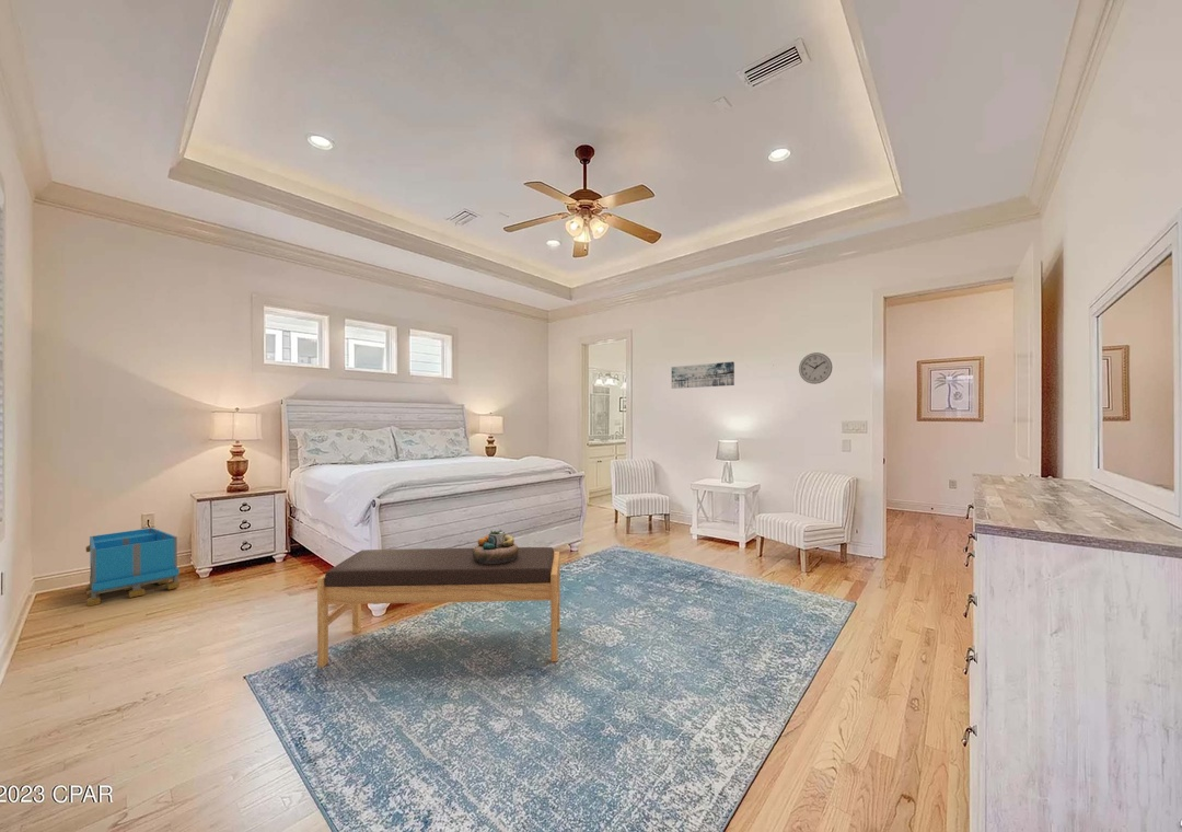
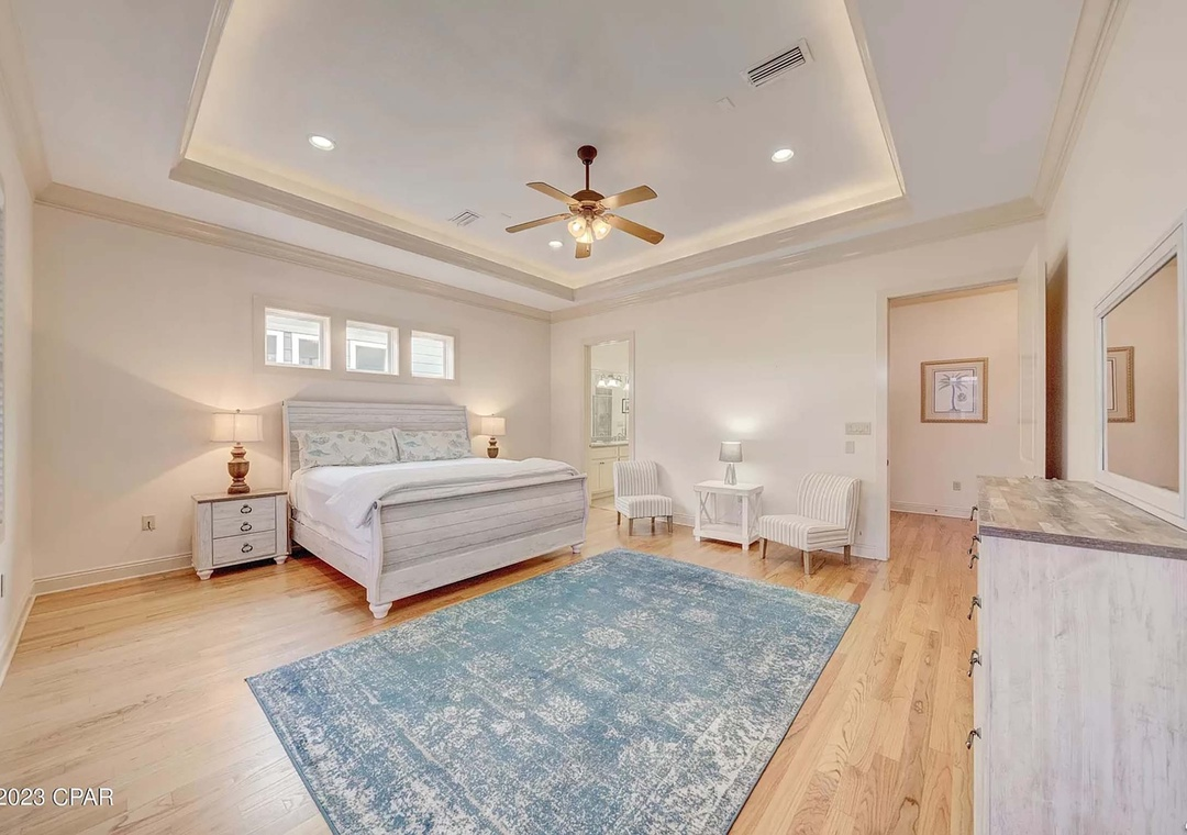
- decorative bowl [473,529,519,564]
- bench [316,546,561,668]
- storage bin [85,527,181,608]
- wall clock [798,351,834,385]
- wall art [671,360,735,390]
